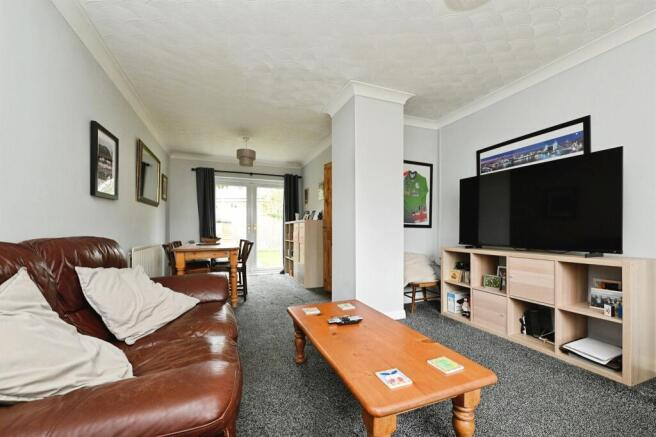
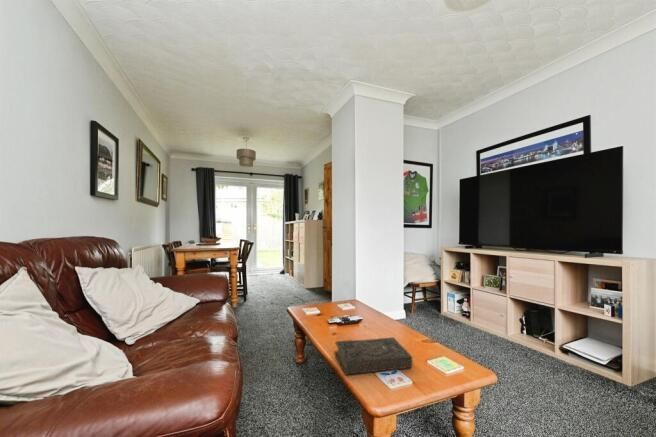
+ book [333,336,413,376]
